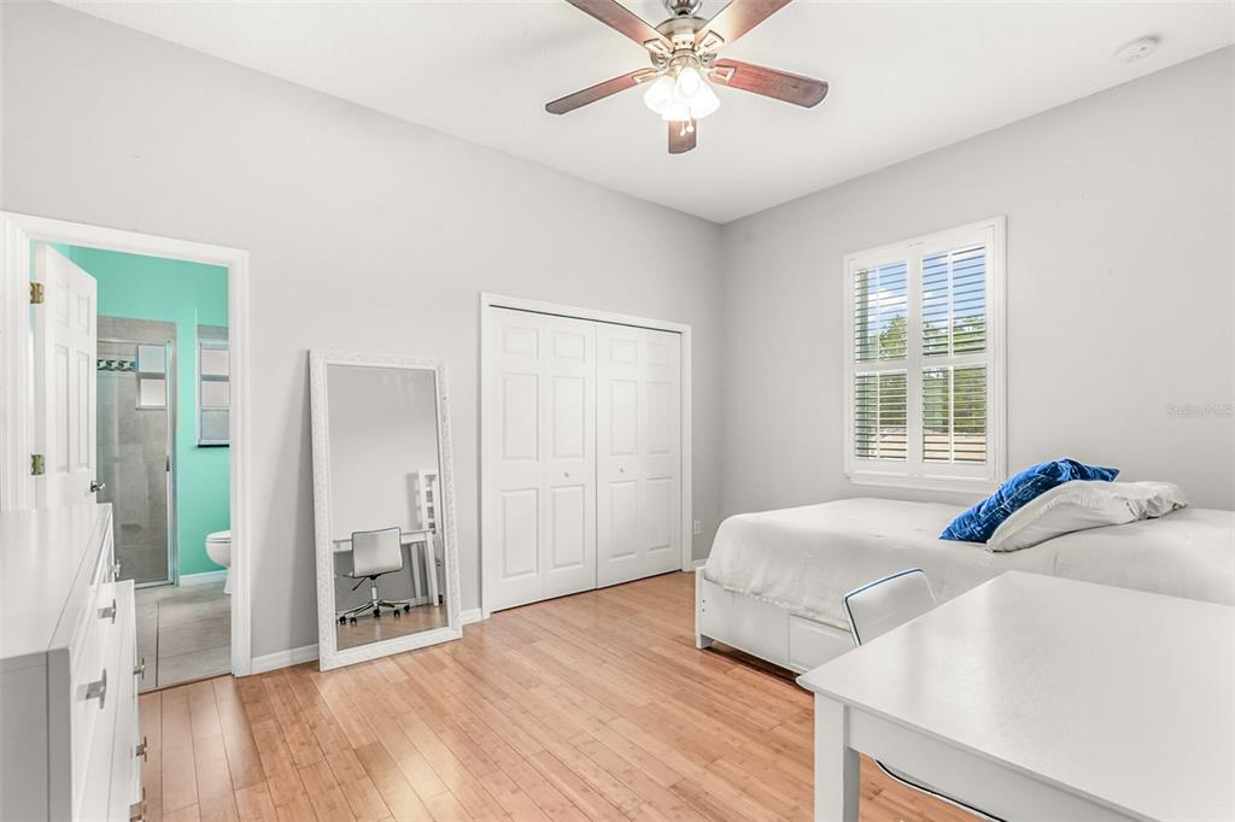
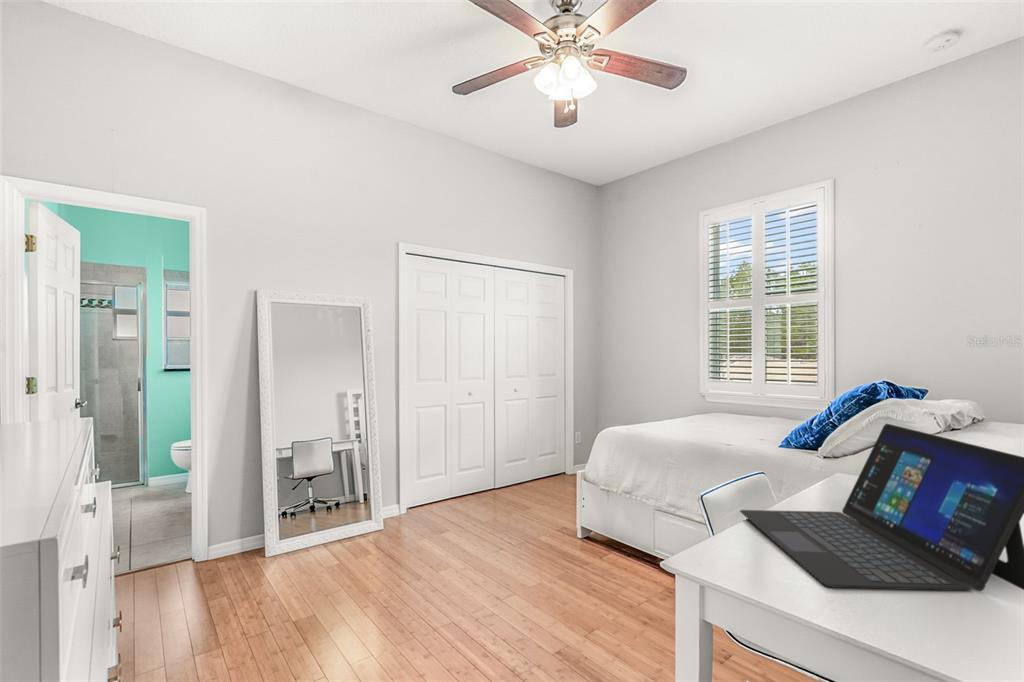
+ laptop [739,423,1024,592]
